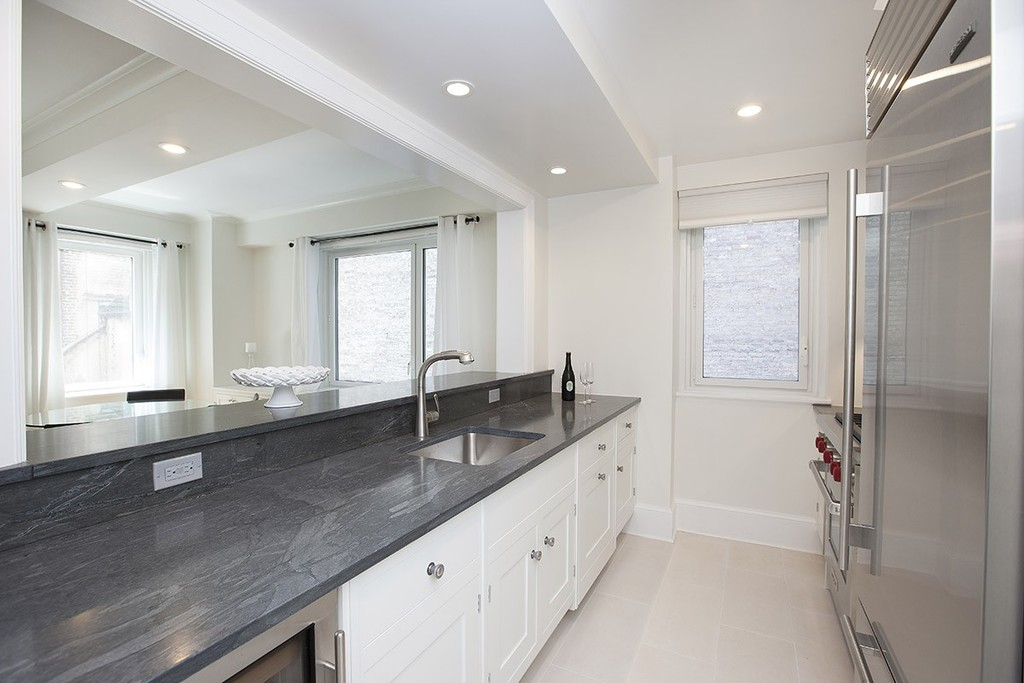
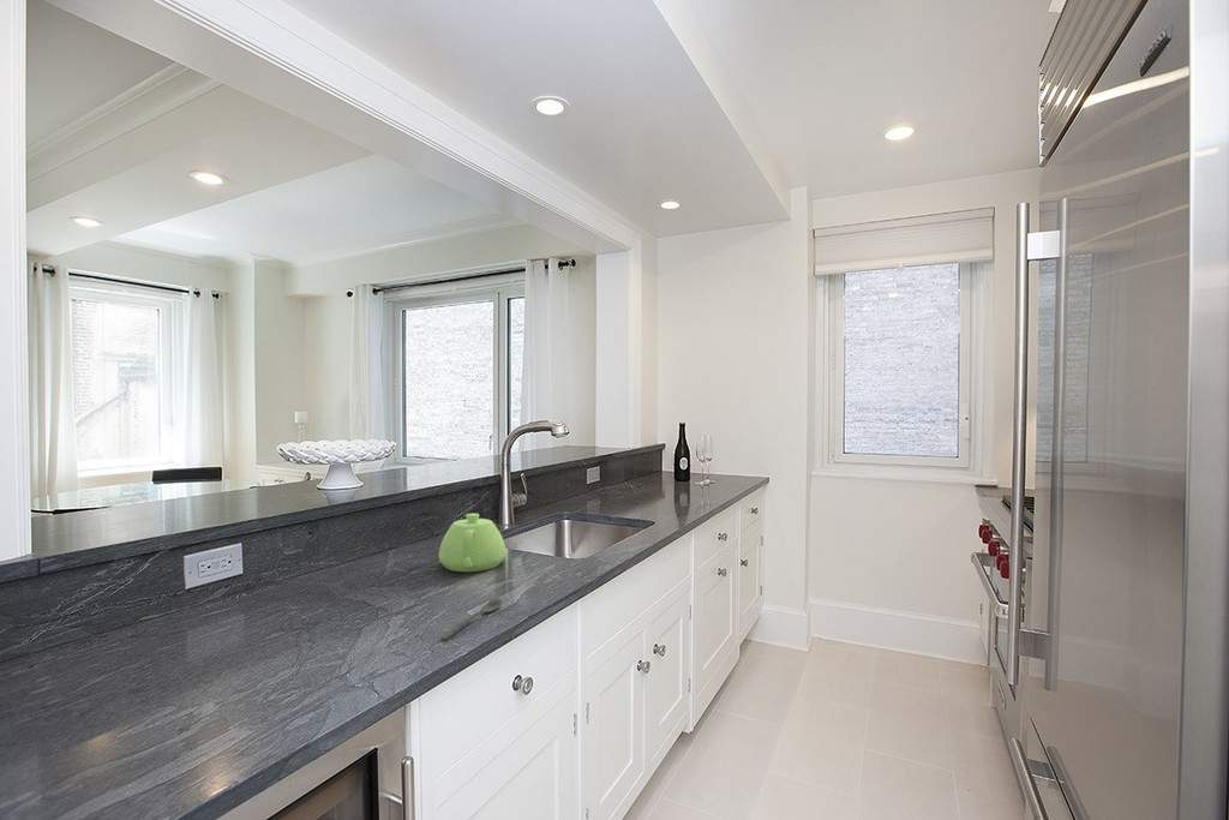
+ teapot [438,513,506,573]
+ spoon [440,597,502,641]
